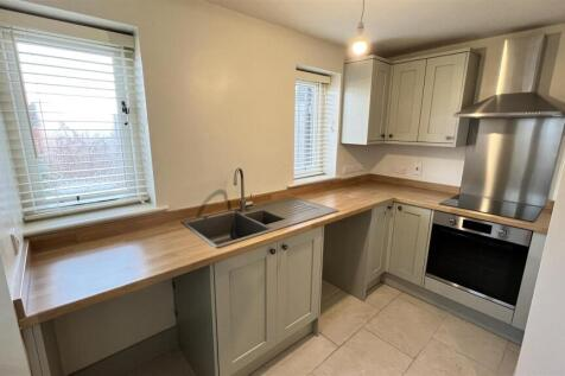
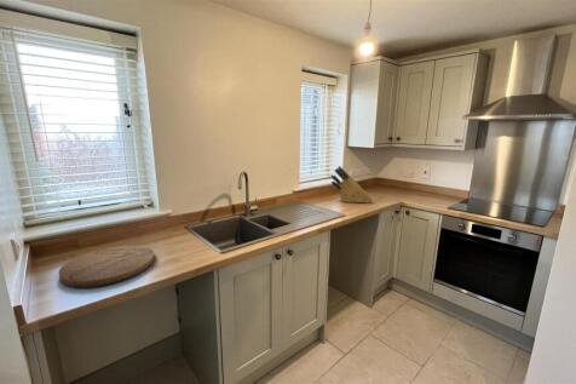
+ knife block [330,165,373,204]
+ cutting board [57,245,155,288]
